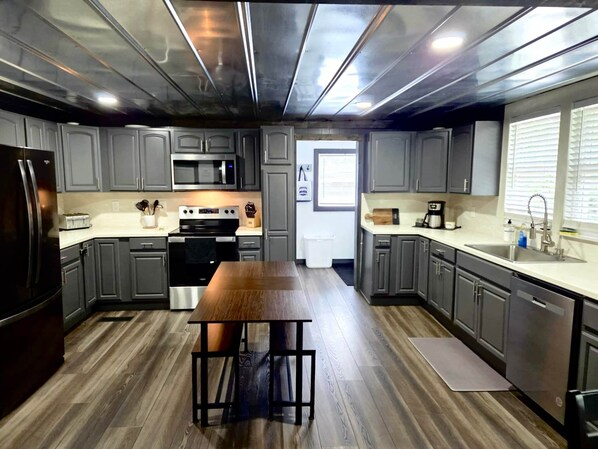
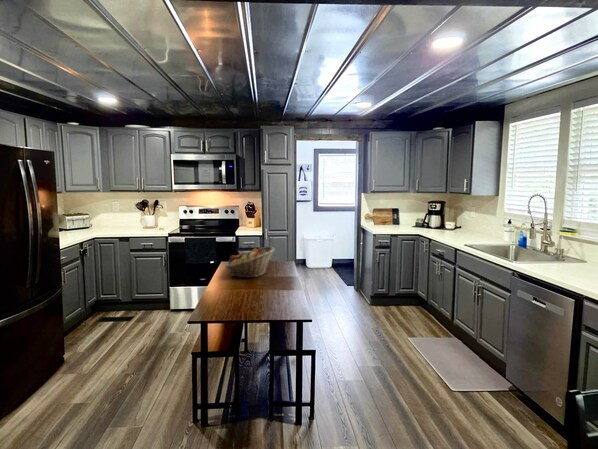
+ fruit basket [225,245,276,279]
